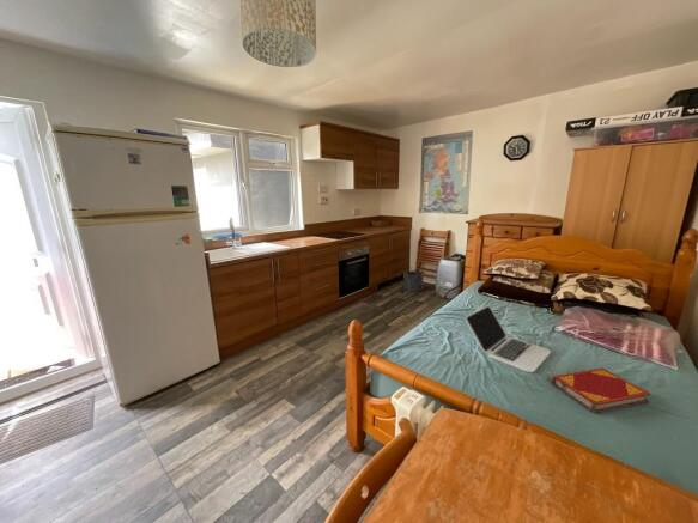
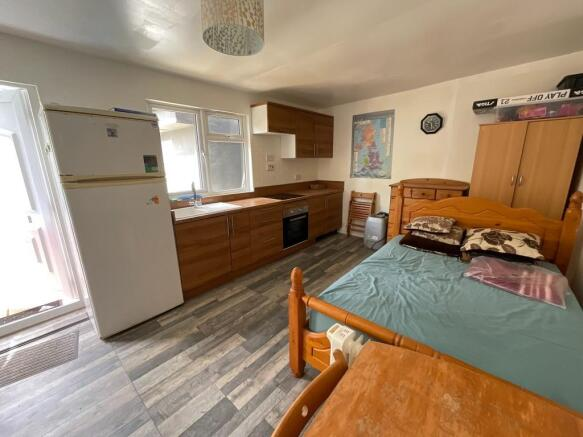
- hardback book [551,367,653,414]
- laptop [465,304,552,373]
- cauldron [403,269,425,293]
